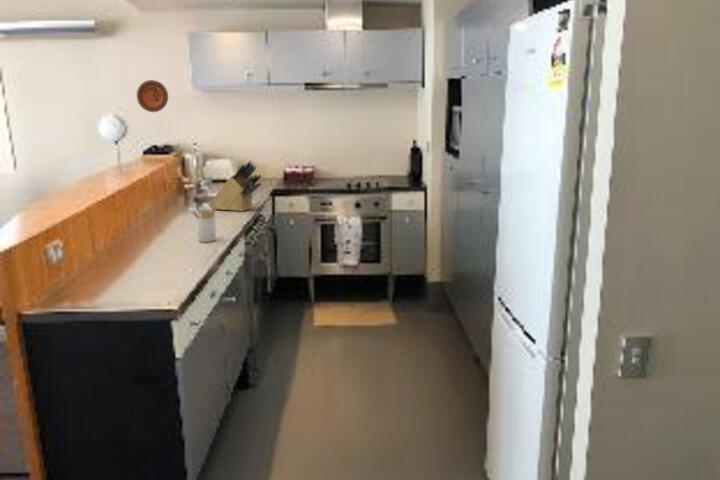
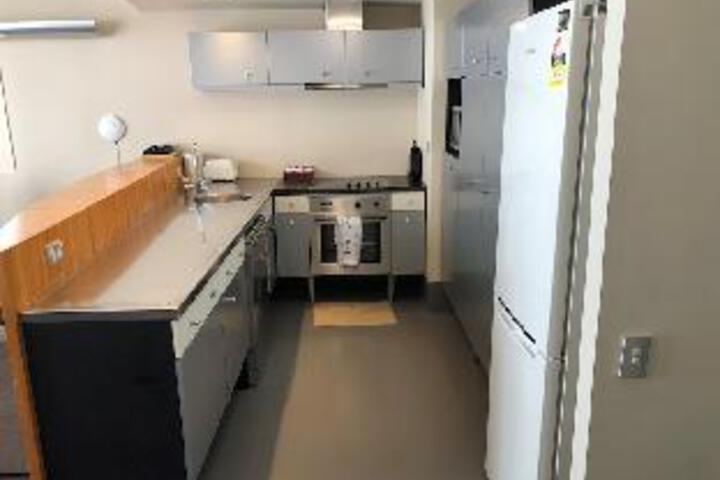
- knife block [208,160,263,212]
- decorative plate [136,79,169,113]
- utensil holder [191,205,217,243]
